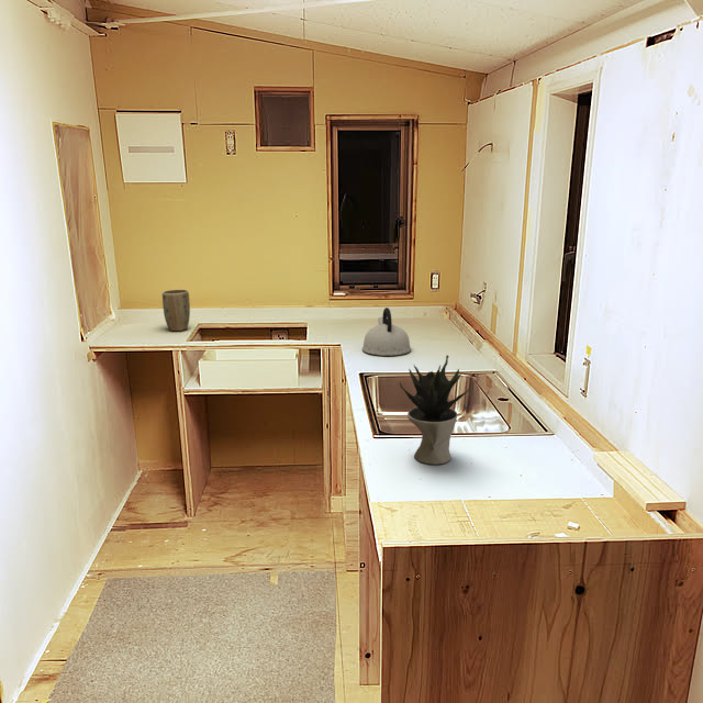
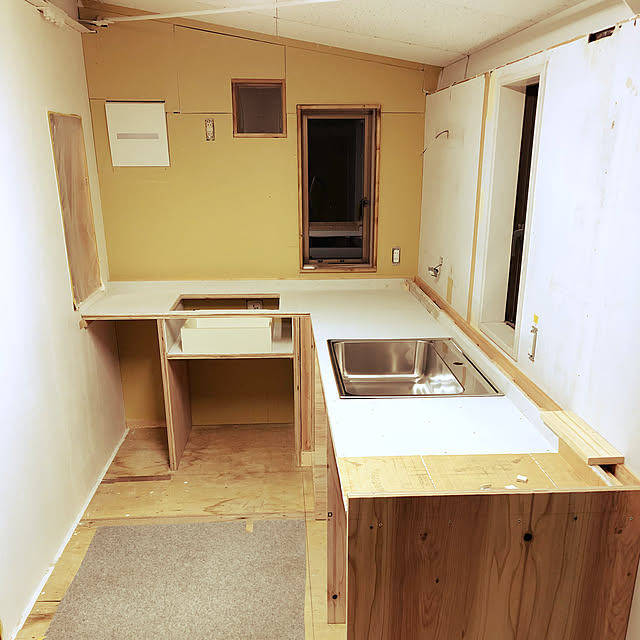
- potted plant [399,354,473,466]
- kettle [361,306,412,357]
- plant pot [161,289,191,332]
